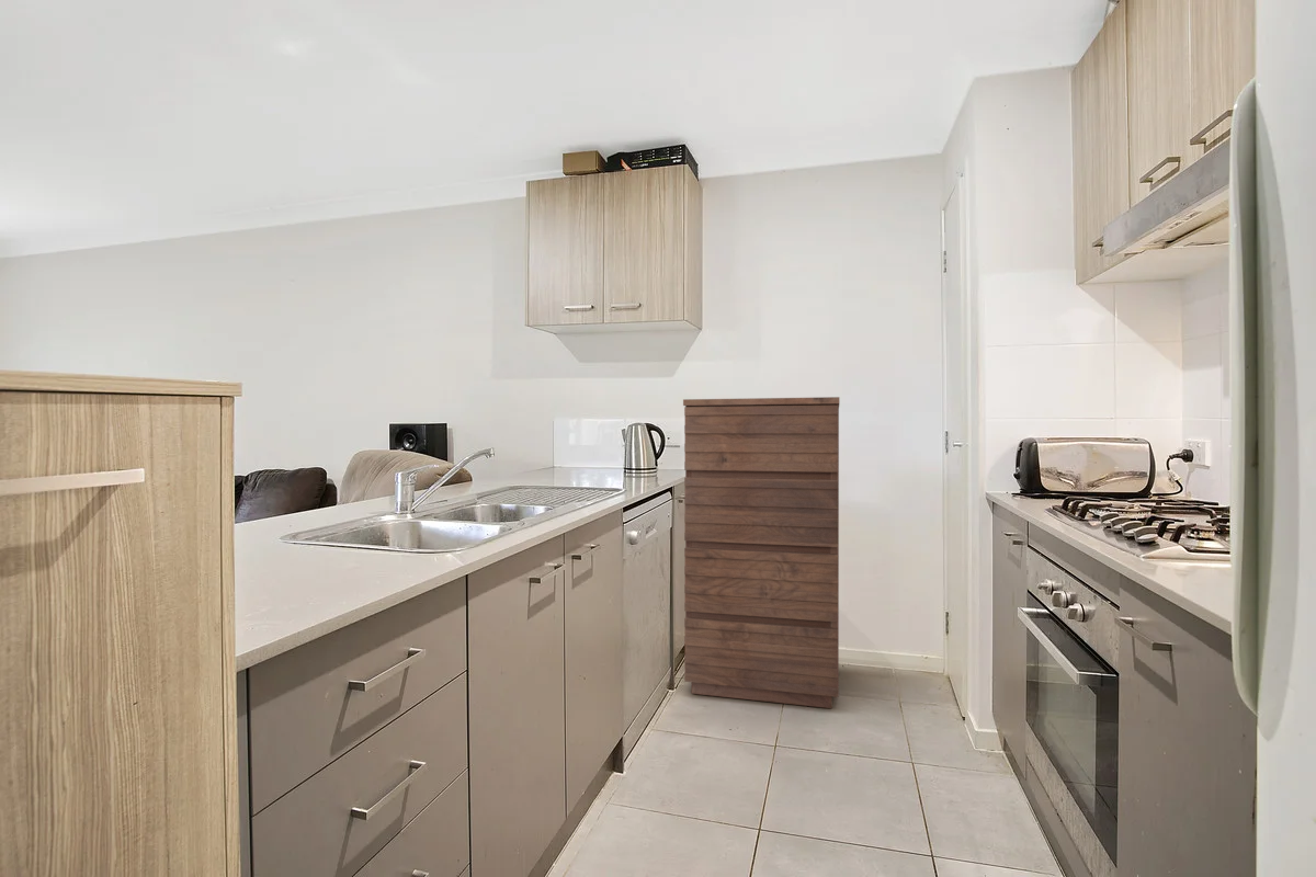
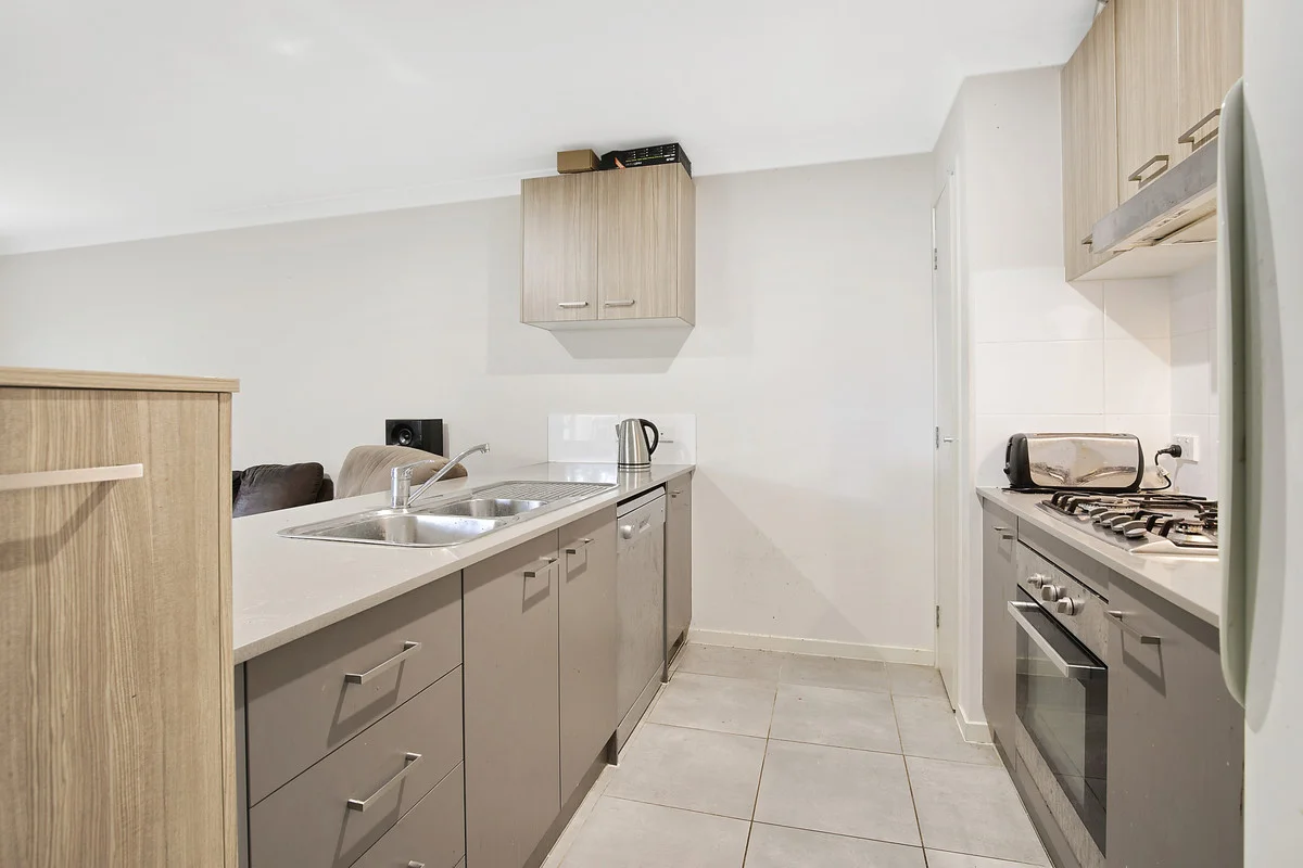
- dresser [682,396,840,709]
